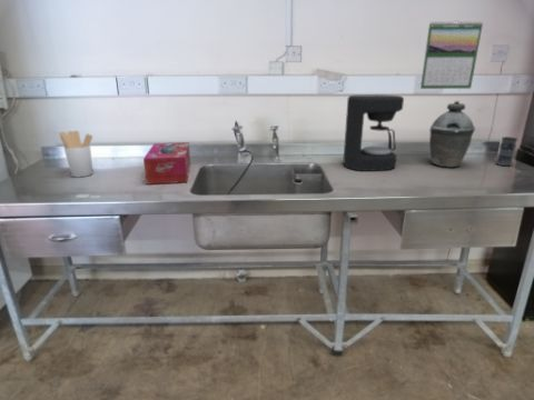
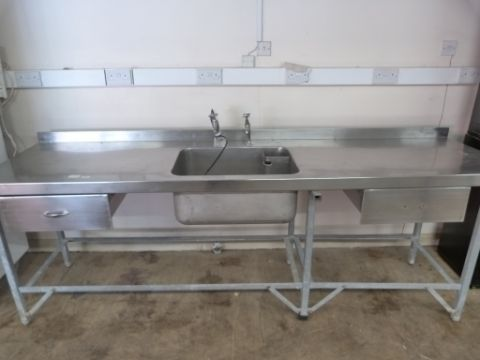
- calendar [419,19,484,90]
- coffee maker [342,93,405,172]
- utensil holder [58,129,95,178]
- tissue box [142,141,191,186]
- kettle [428,100,476,169]
- jar [495,136,518,167]
